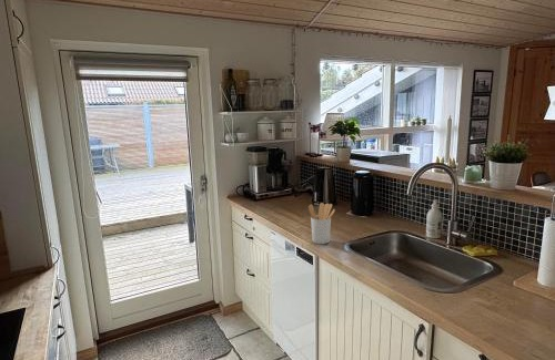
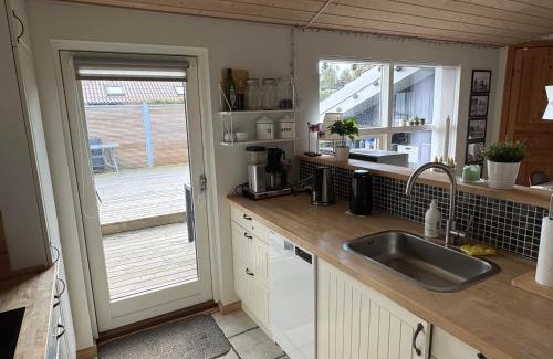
- utensil holder [307,202,336,245]
